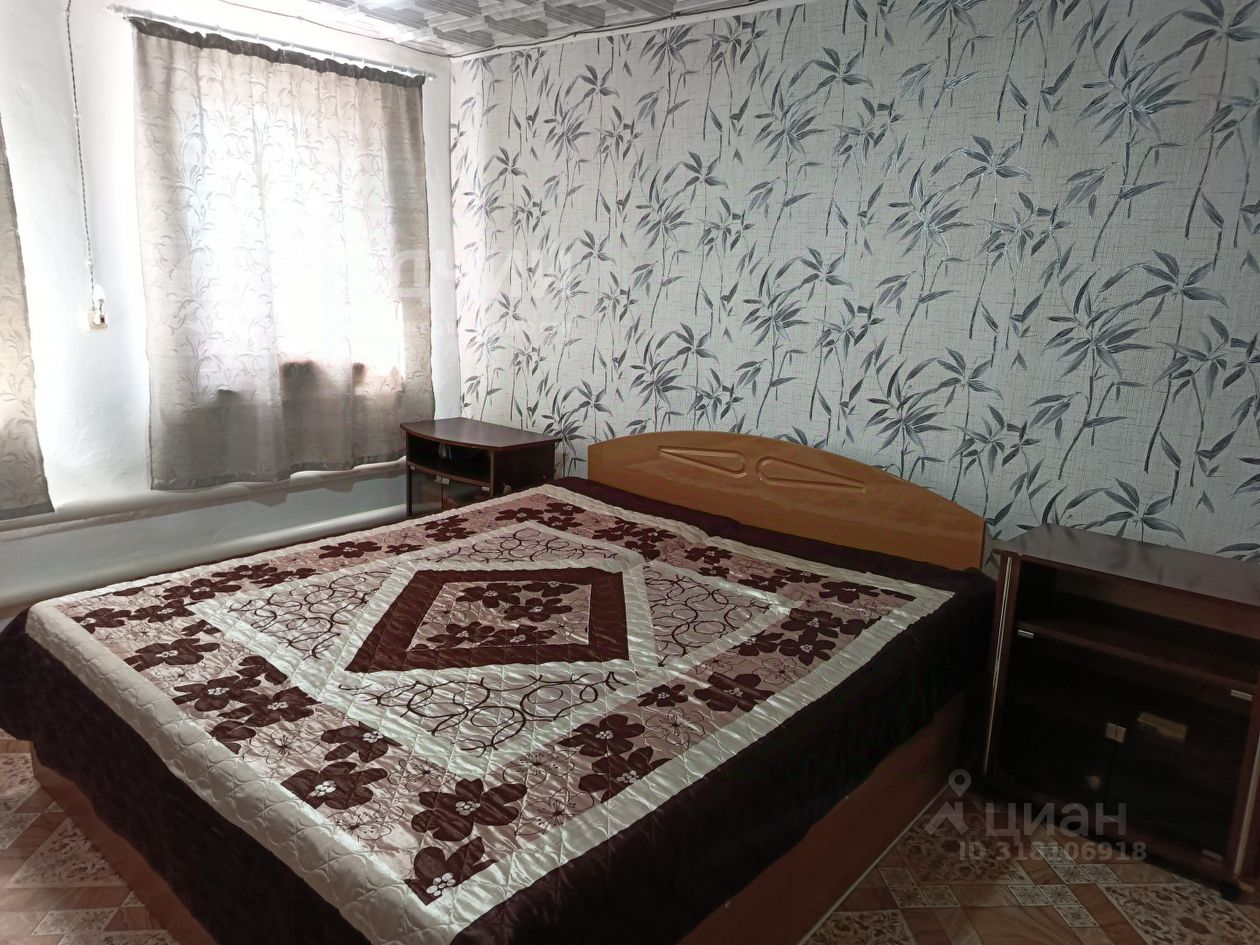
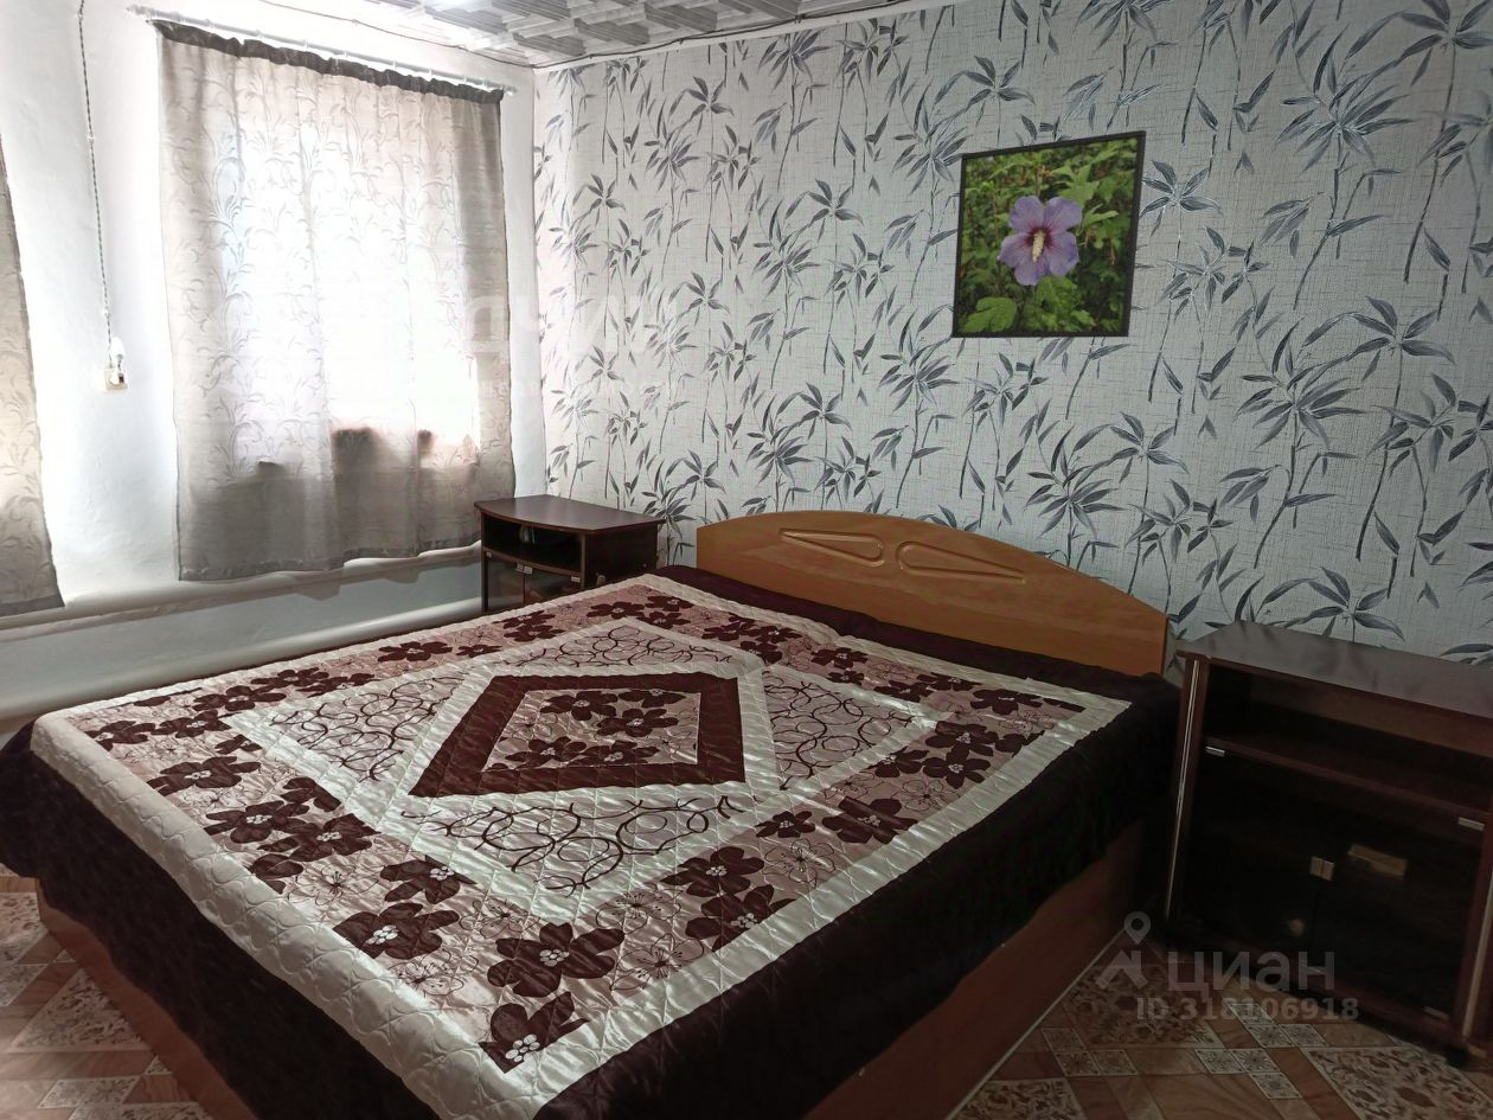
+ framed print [950,129,1147,339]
